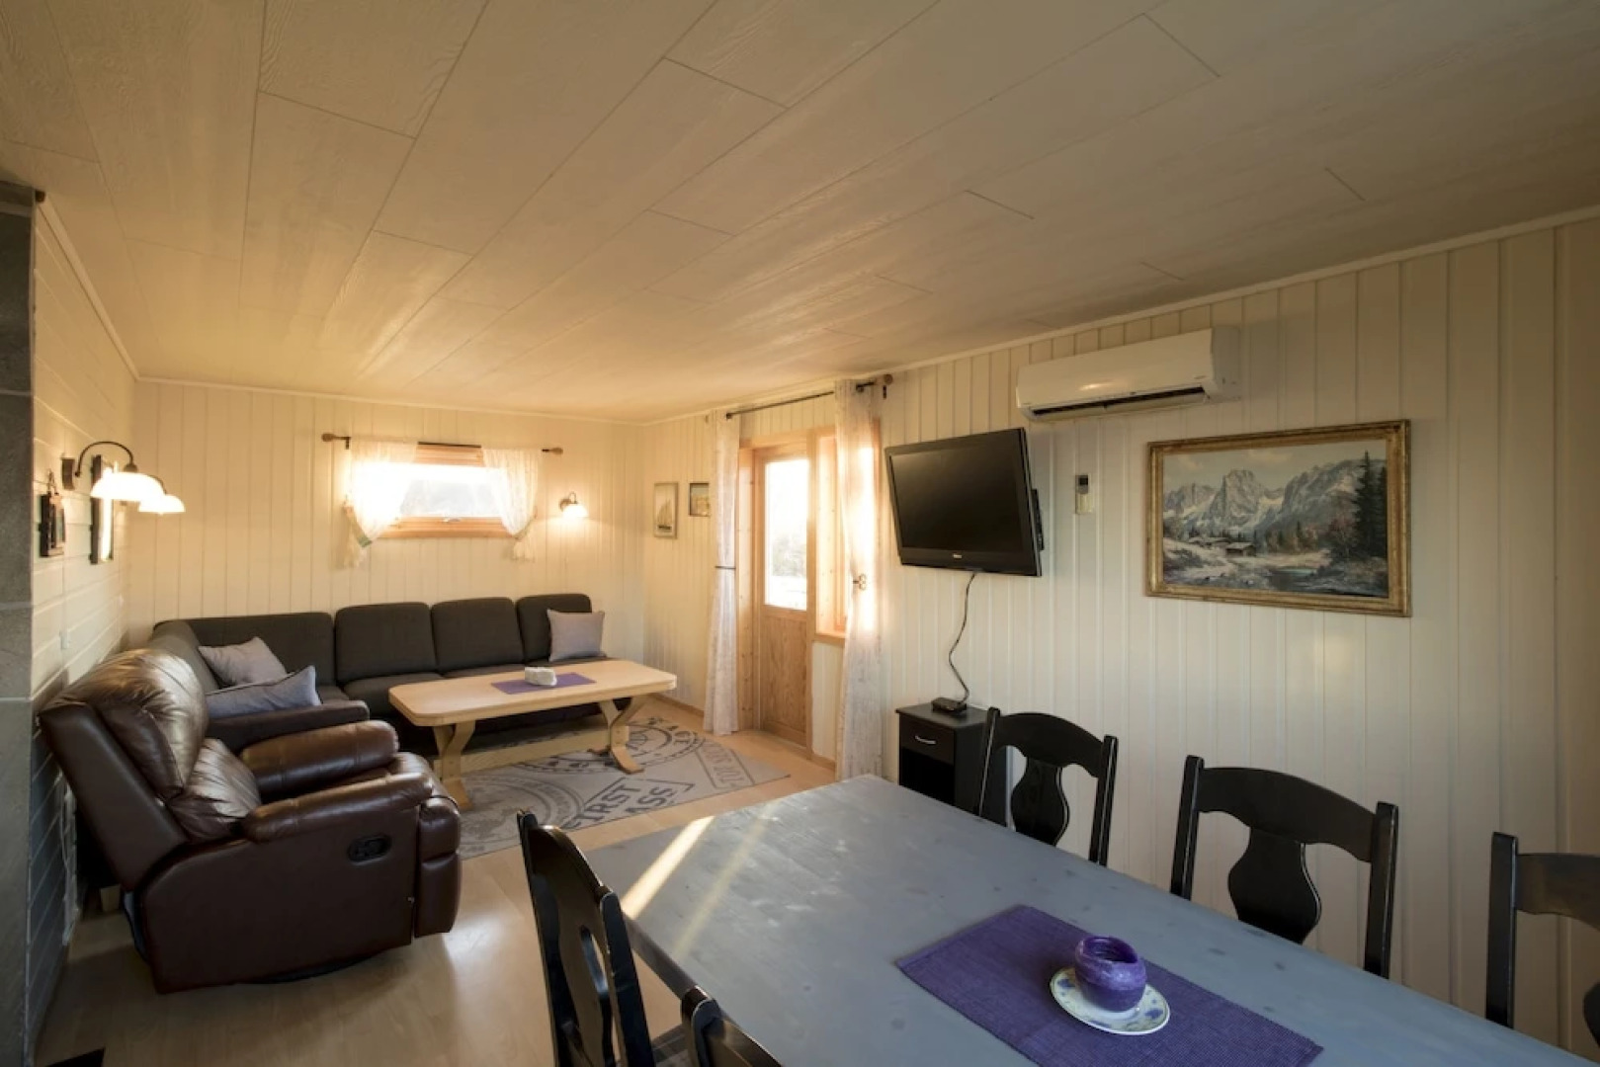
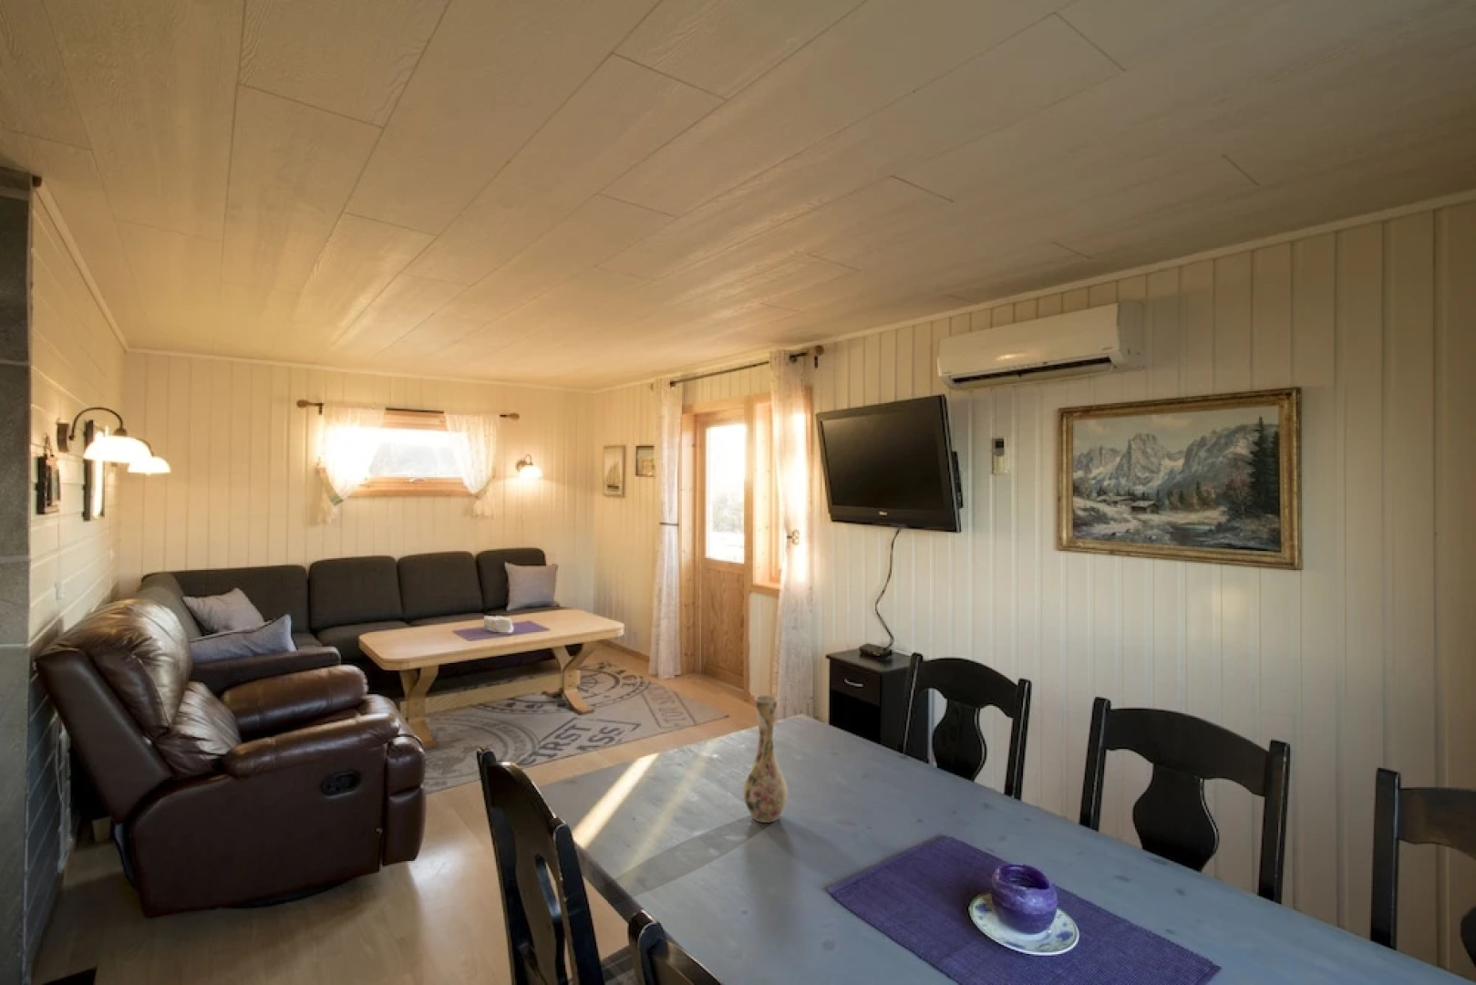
+ vase [742,694,789,823]
